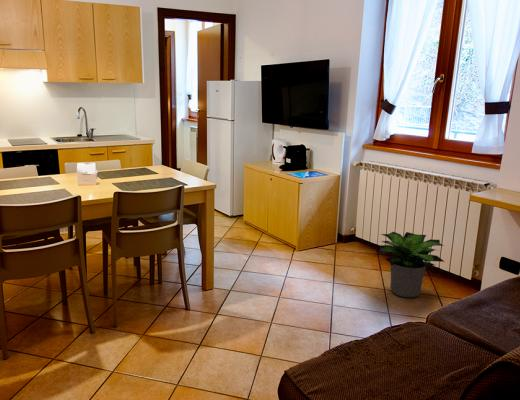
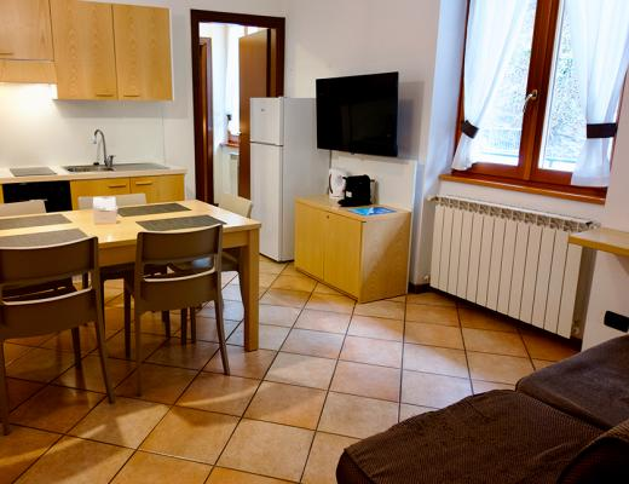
- potted plant [378,231,446,299]
